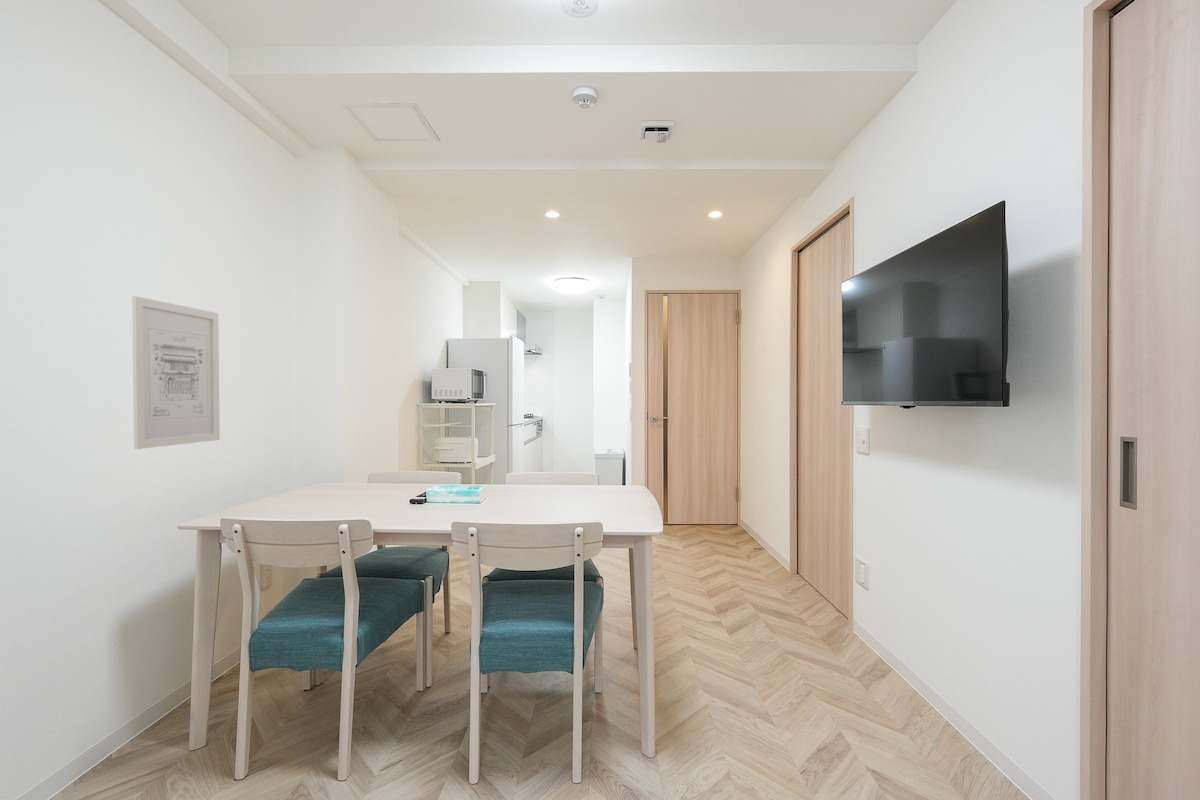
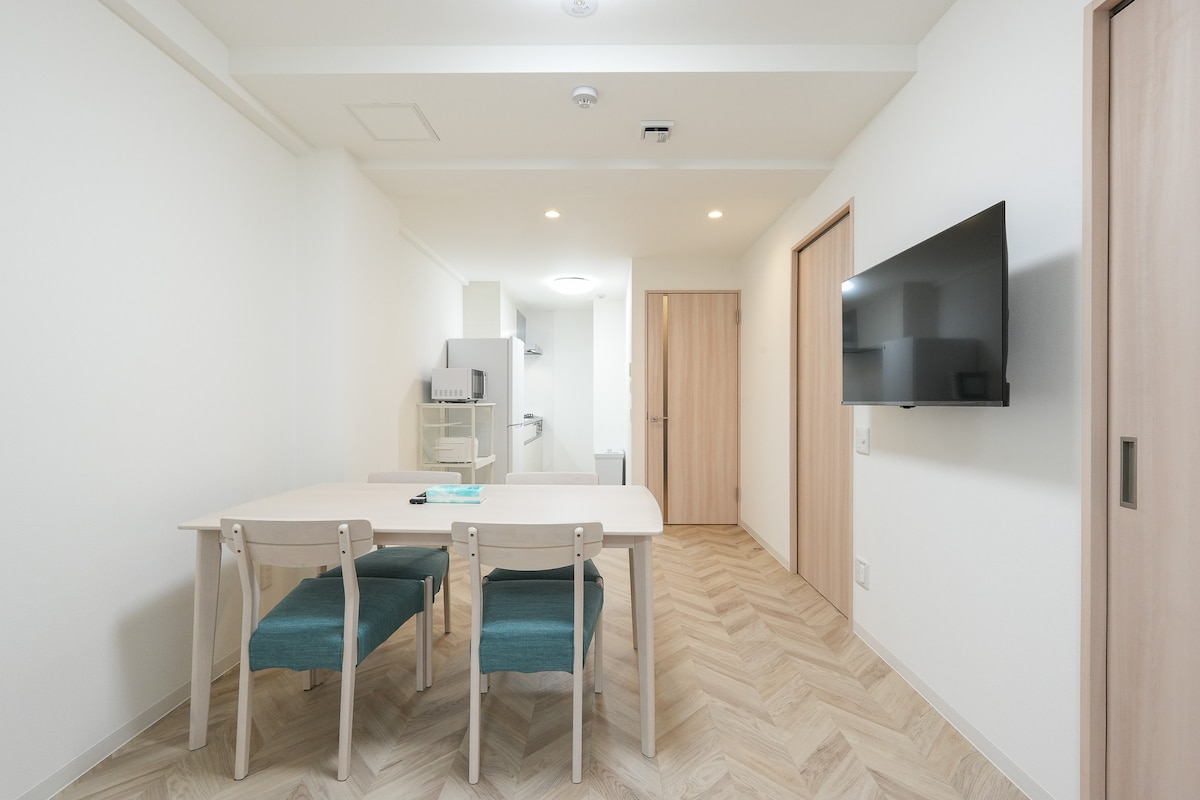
- wall art [131,295,221,450]
